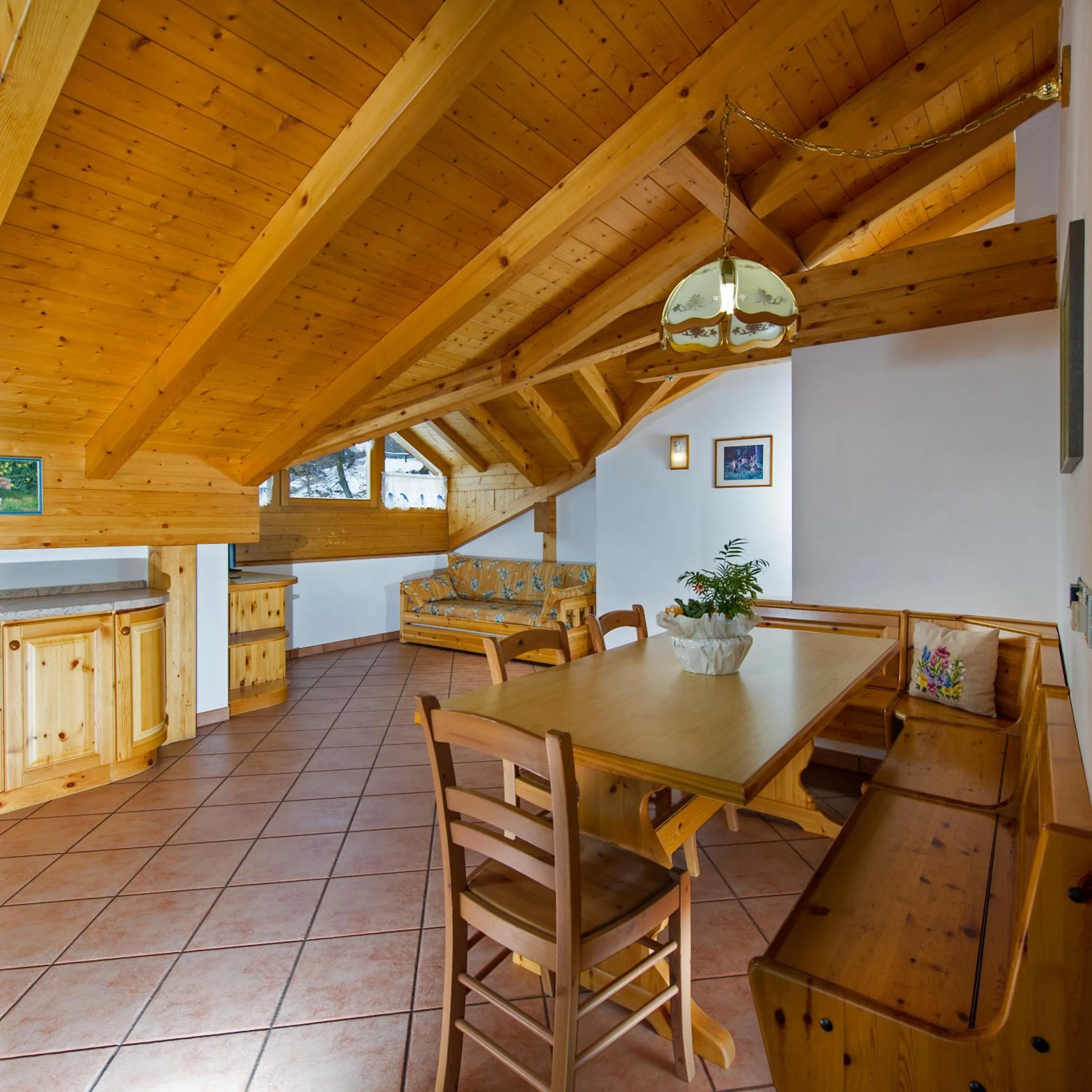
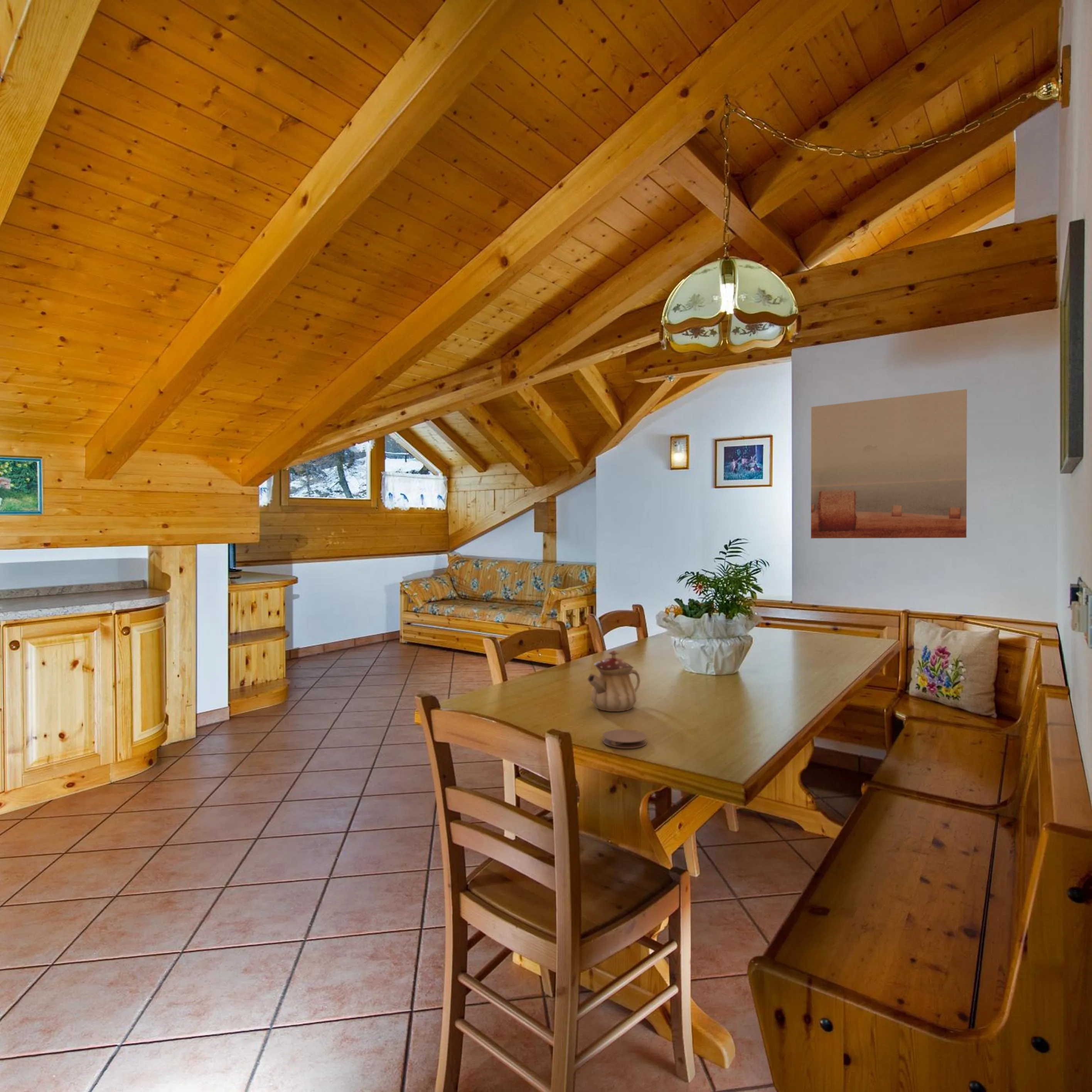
+ wall art [811,389,967,539]
+ teapot [587,650,640,712]
+ coaster [602,729,647,749]
